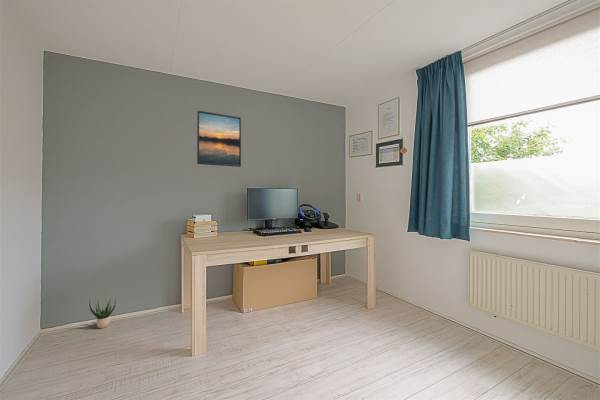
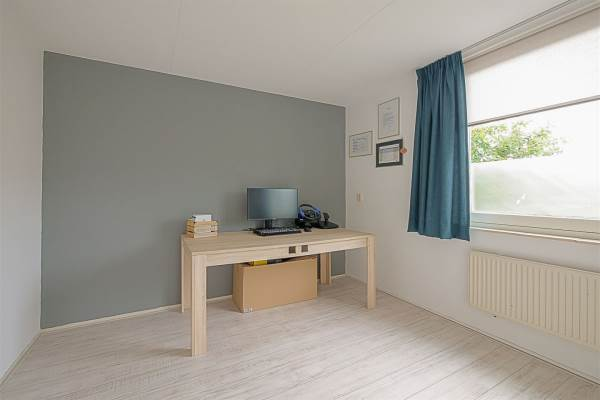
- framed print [196,110,242,168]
- potted plant [88,298,117,329]
